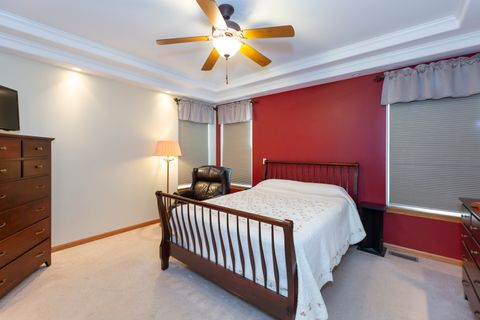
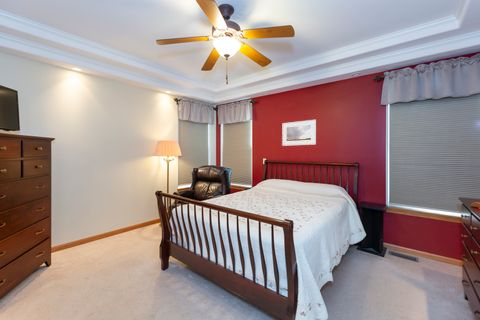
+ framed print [281,119,317,147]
